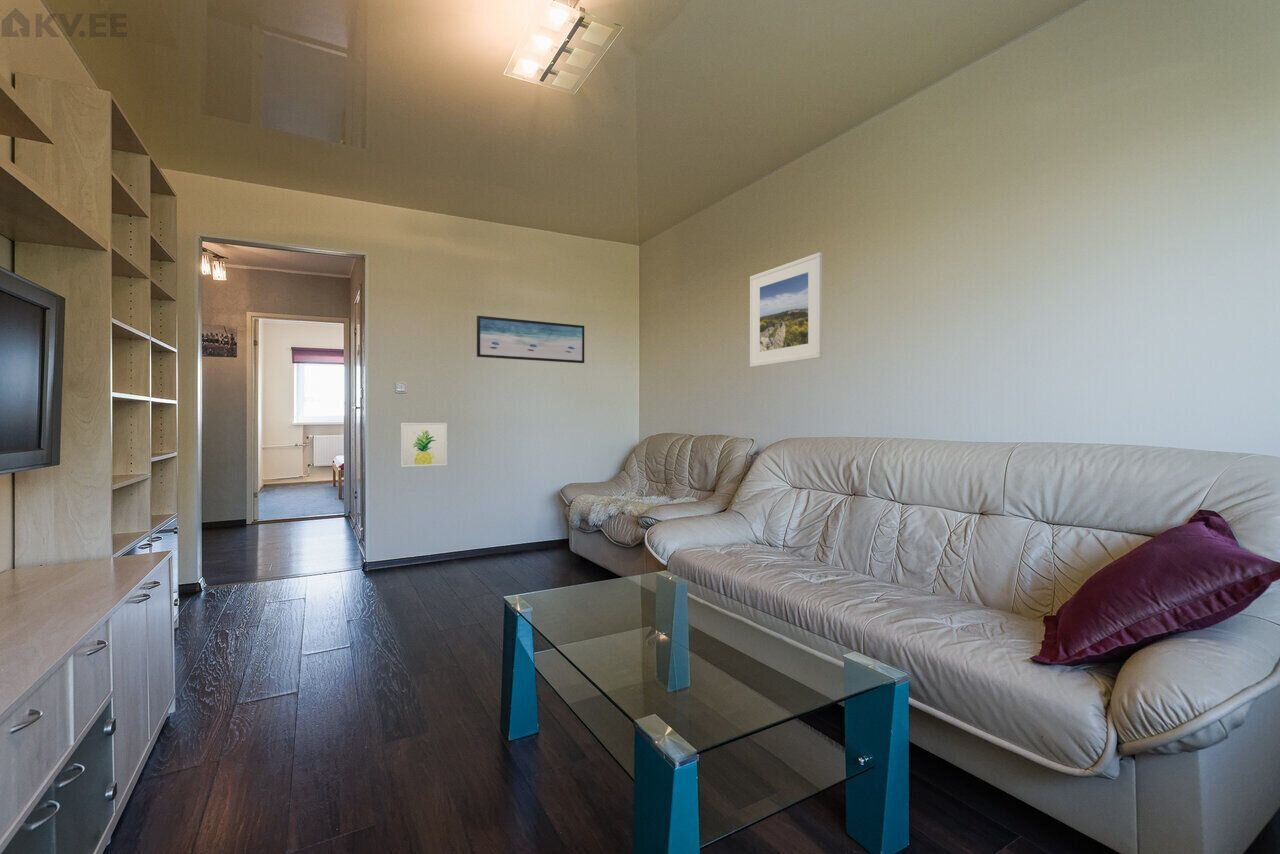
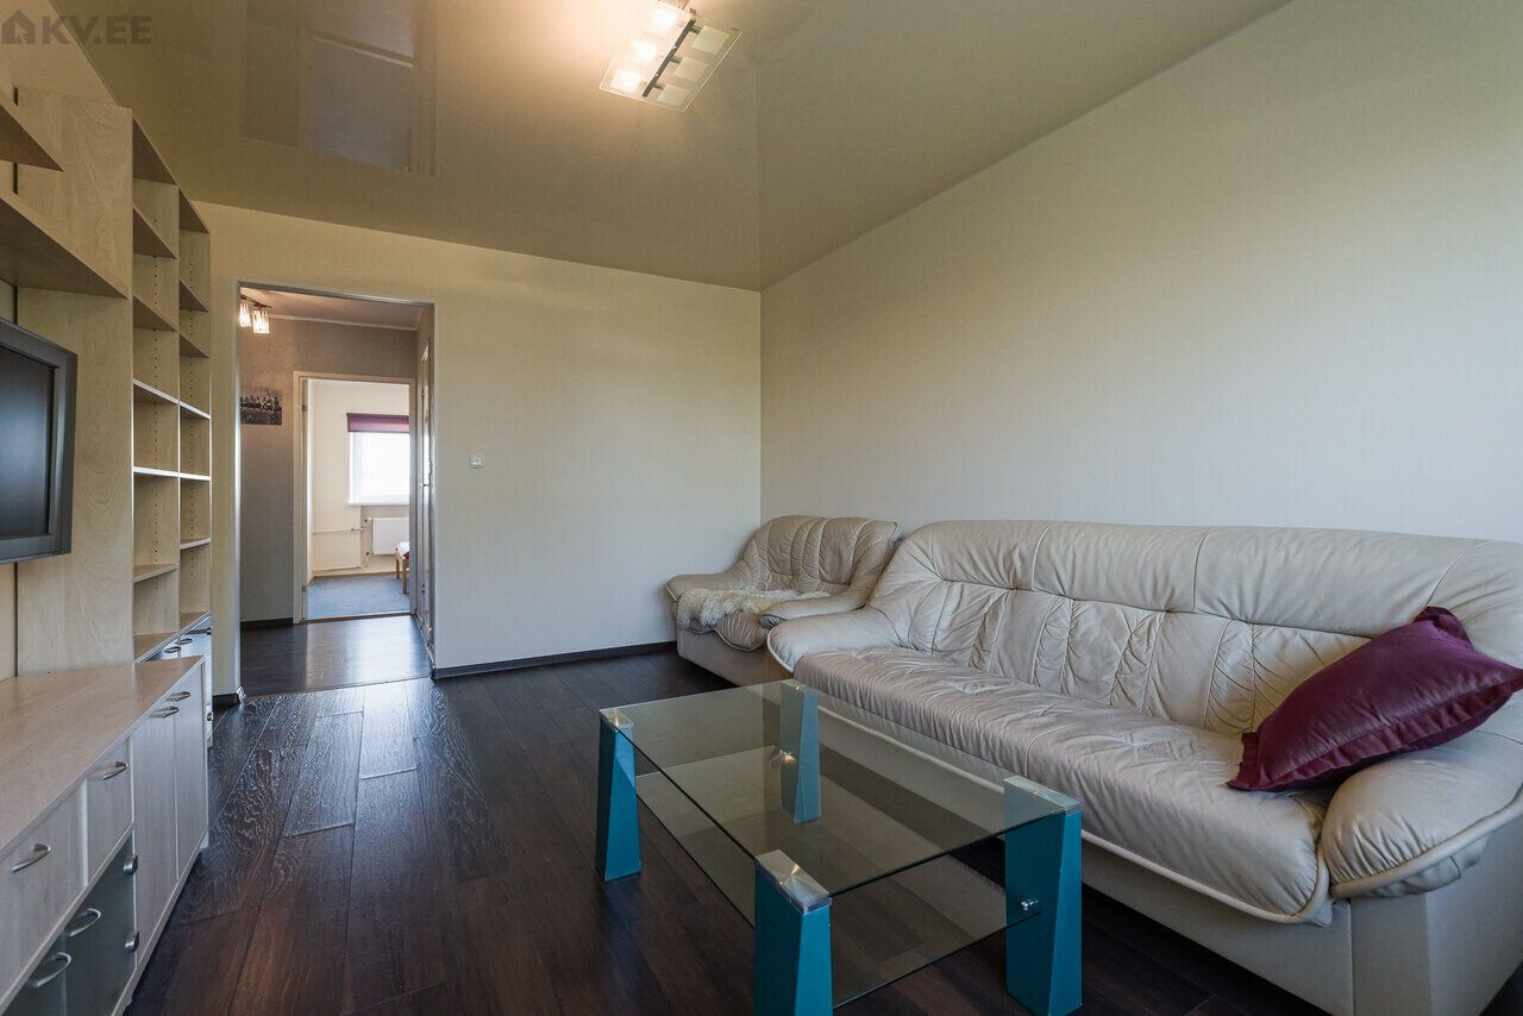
- wall art [400,422,448,468]
- wall art [476,315,585,364]
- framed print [749,251,823,368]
